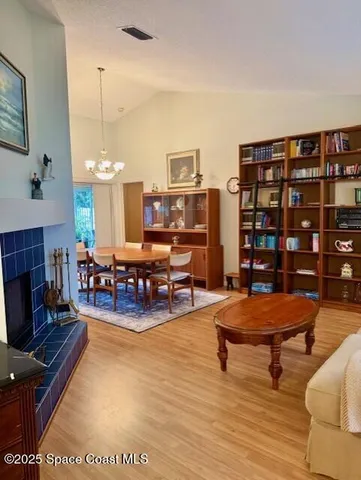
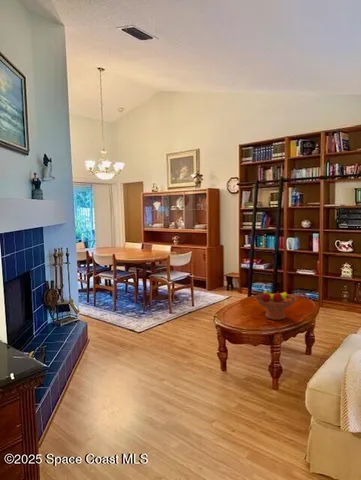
+ fruit bowl [254,288,297,321]
